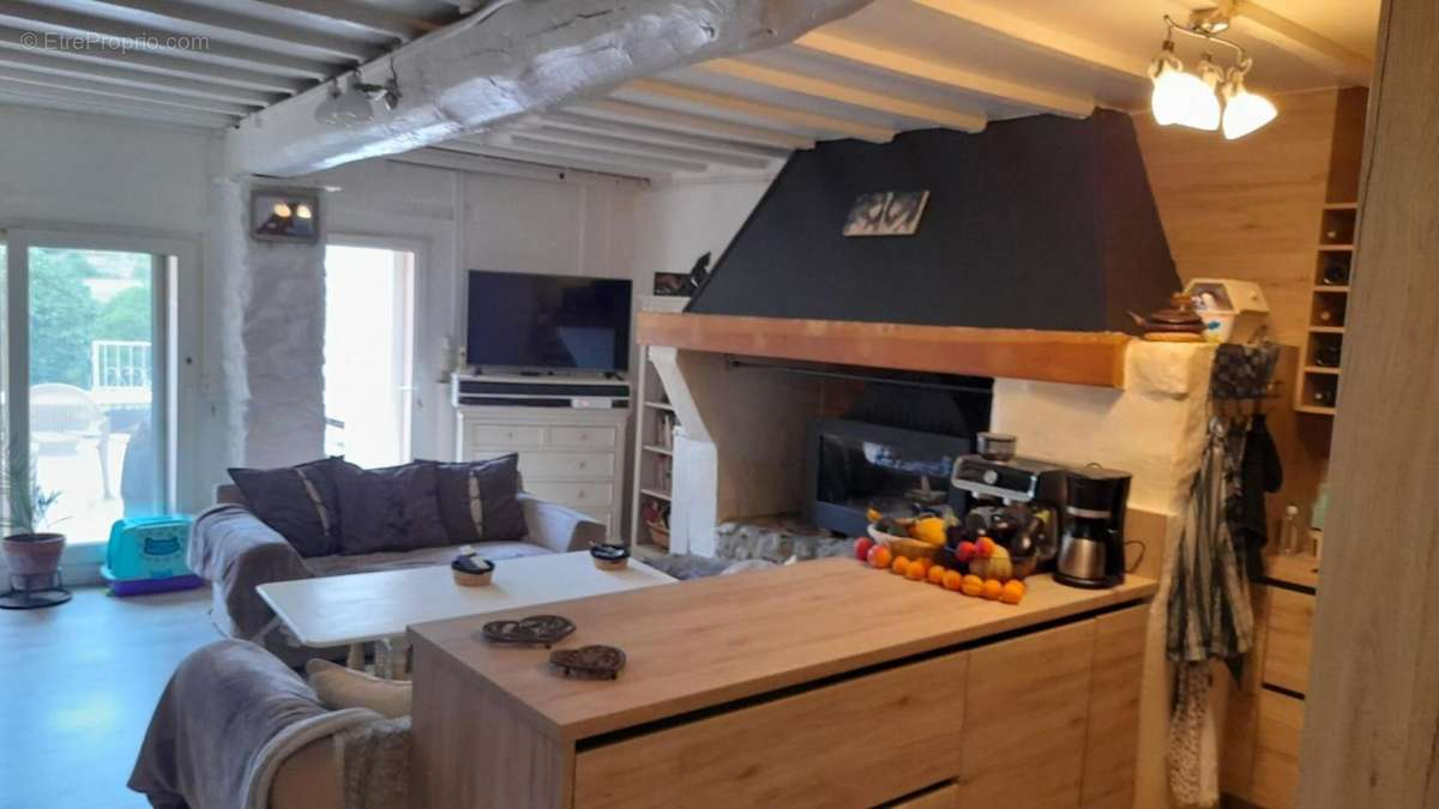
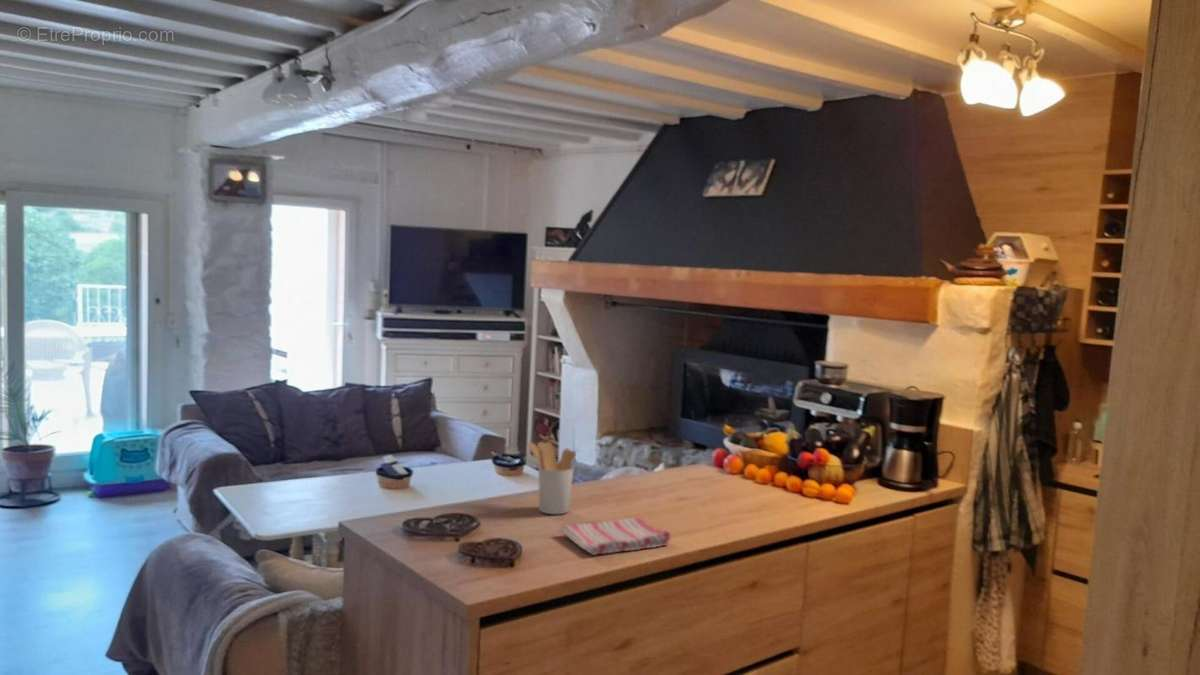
+ dish towel [559,516,672,556]
+ utensil holder [528,441,577,515]
